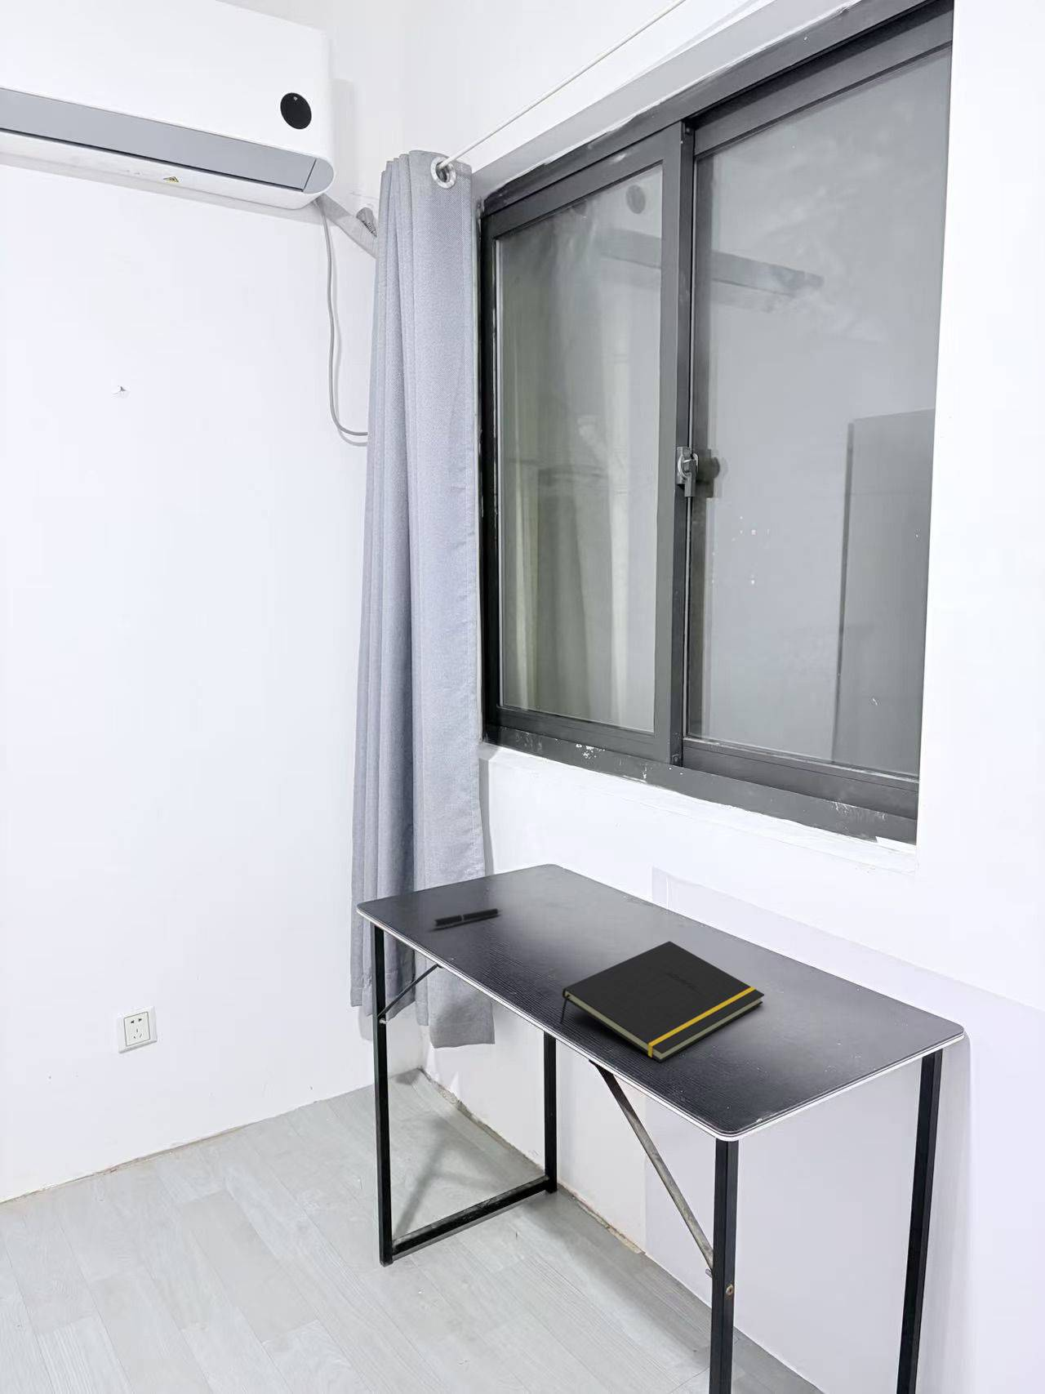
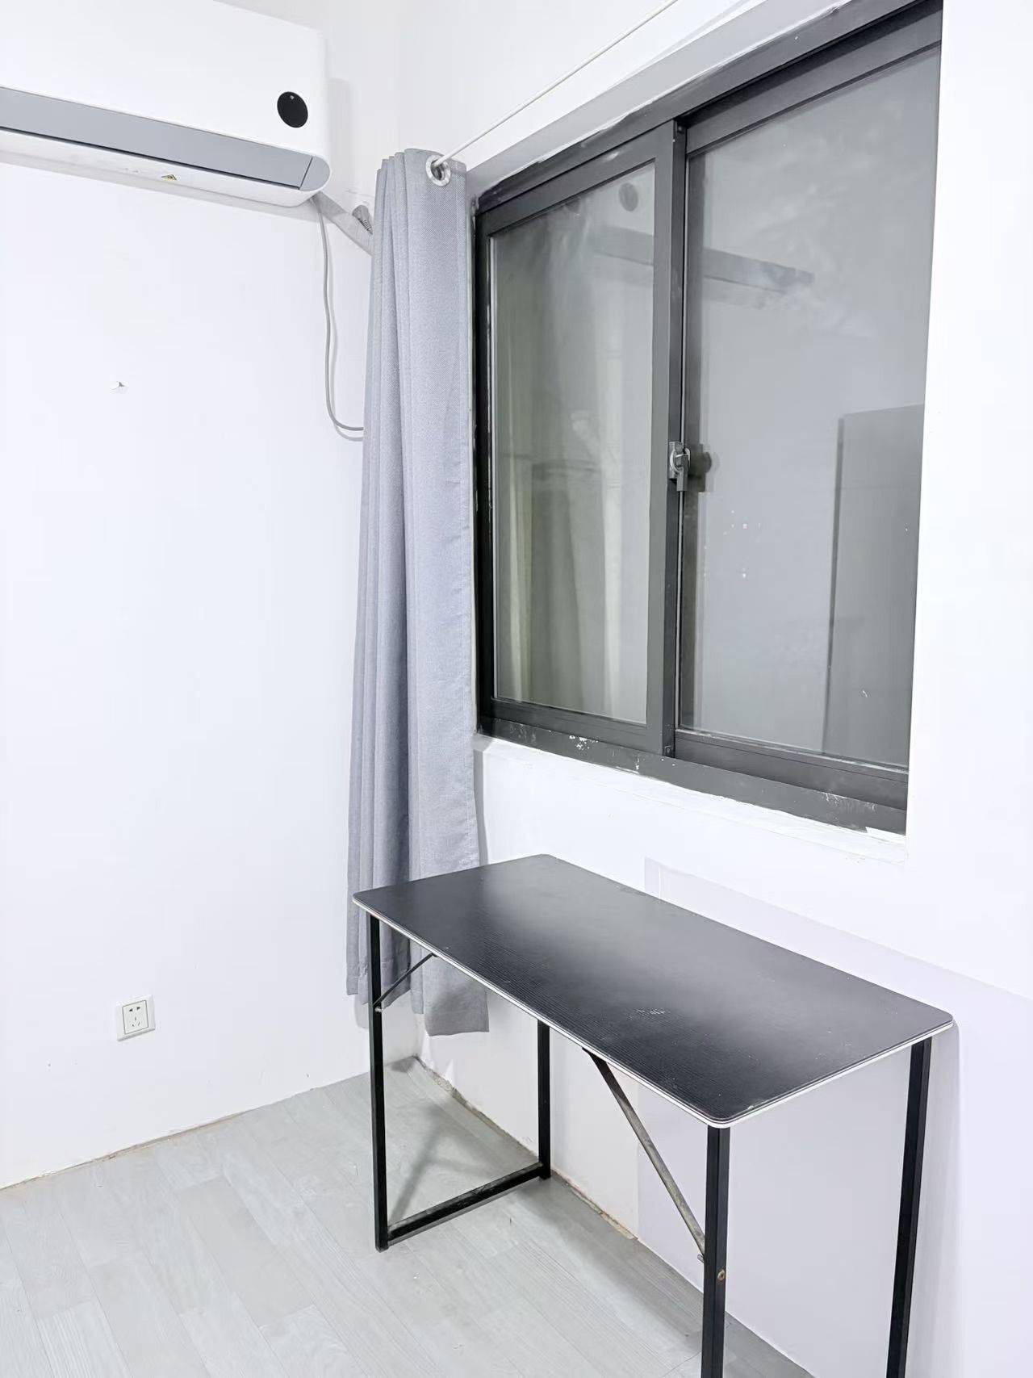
- notepad [559,941,765,1064]
- pen [431,908,505,930]
